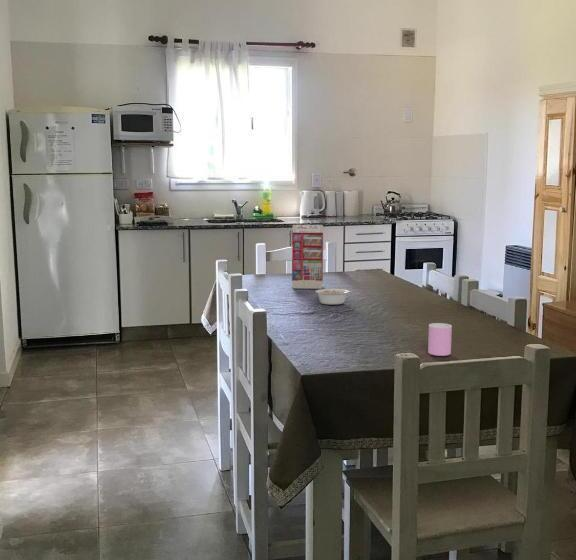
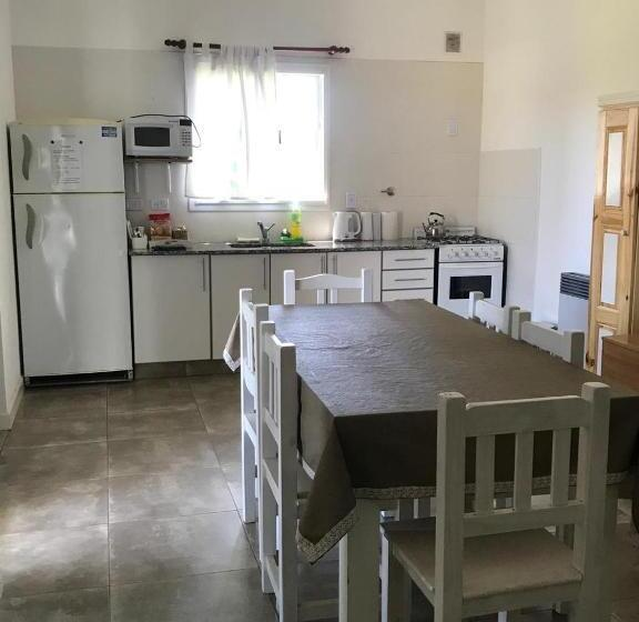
- cup [427,322,453,357]
- gift box [291,224,324,290]
- legume [314,288,355,306]
